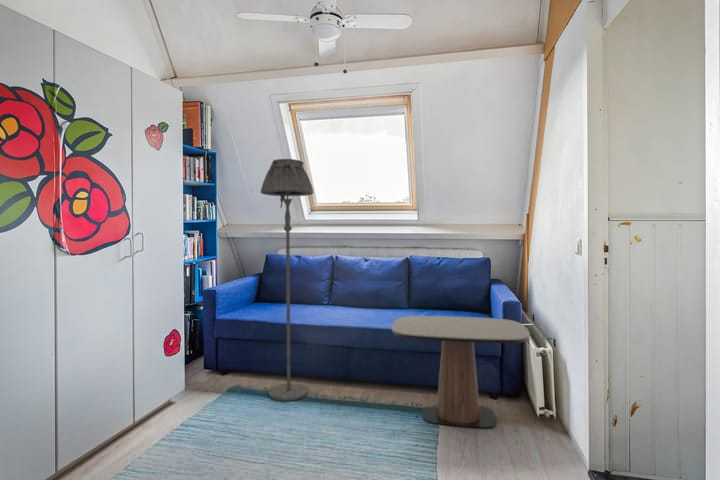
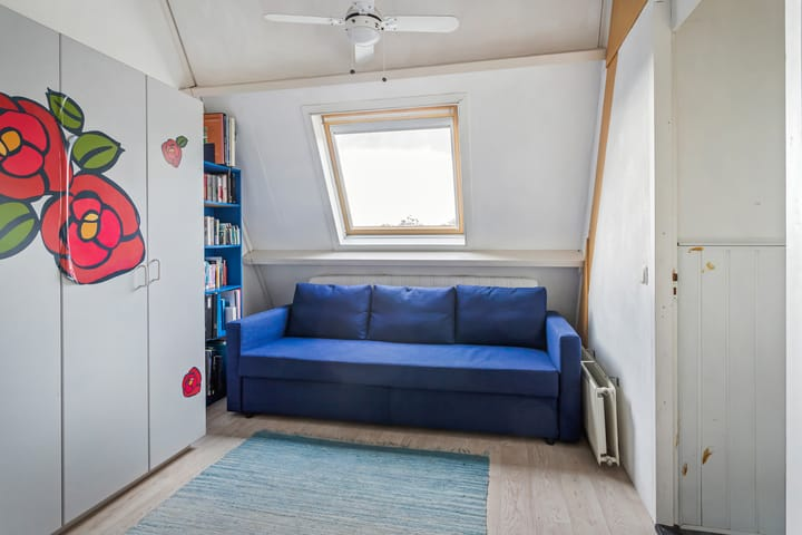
- floor lamp [260,158,314,402]
- side table [391,315,531,429]
